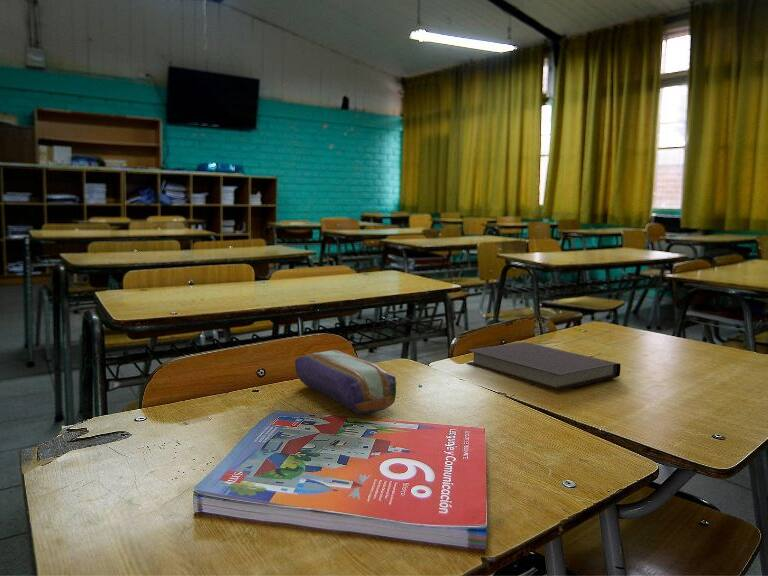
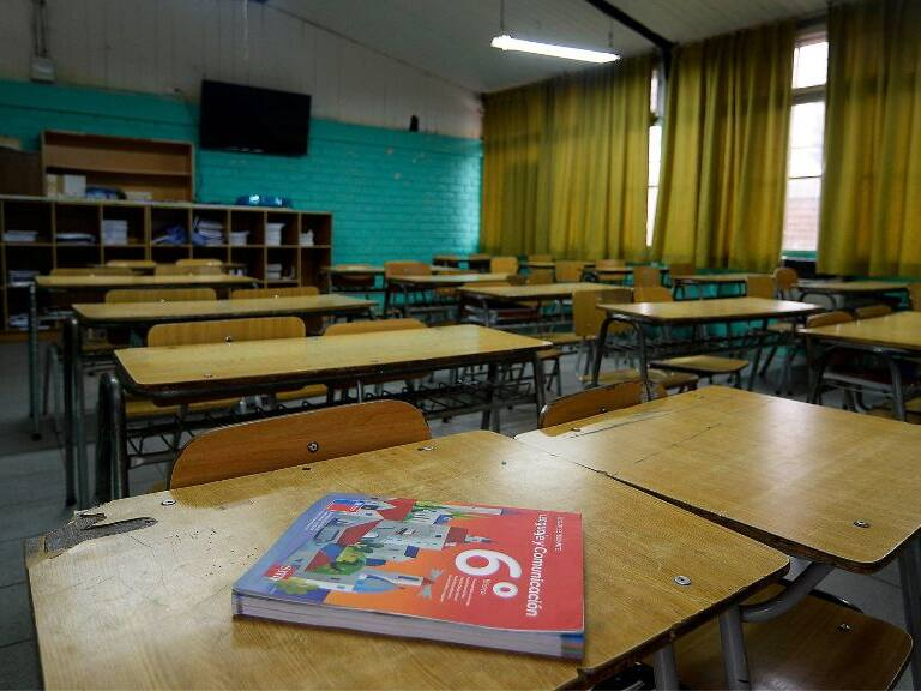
- notebook [466,341,622,391]
- pencil case [294,349,397,415]
